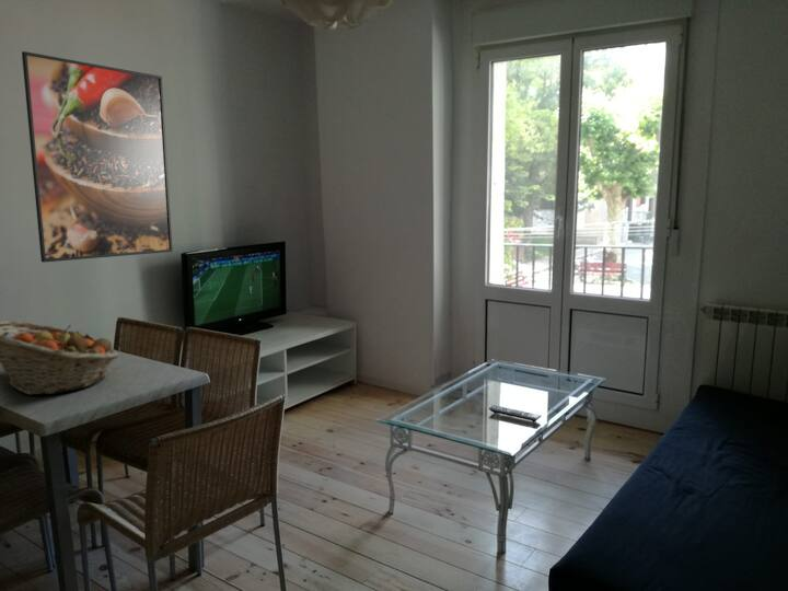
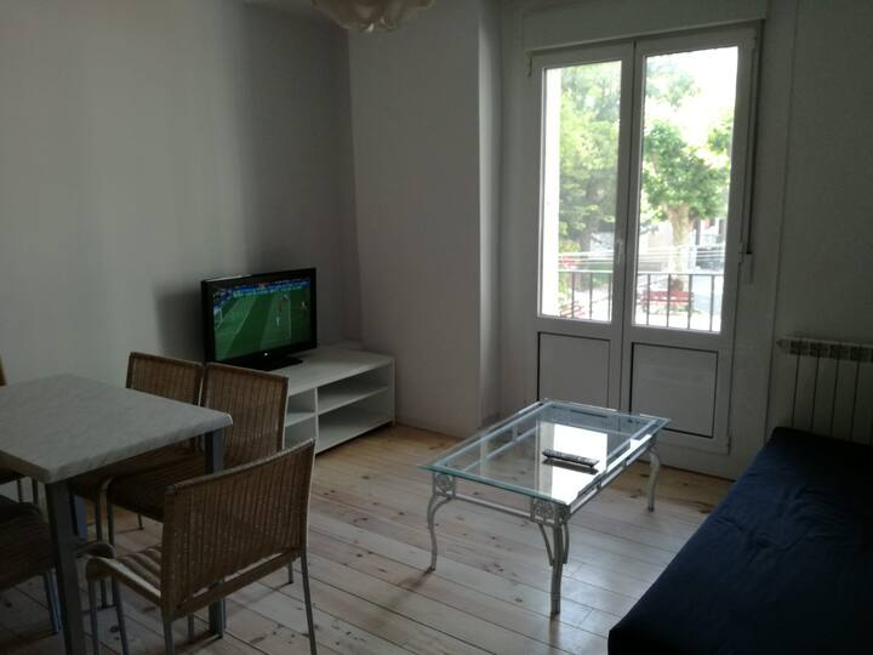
- fruit basket [0,318,119,396]
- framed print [21,50,173,264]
